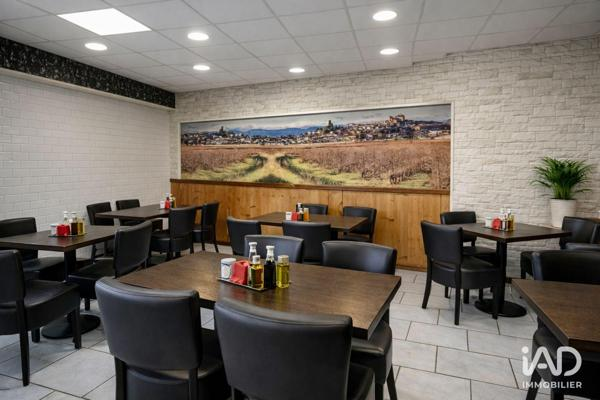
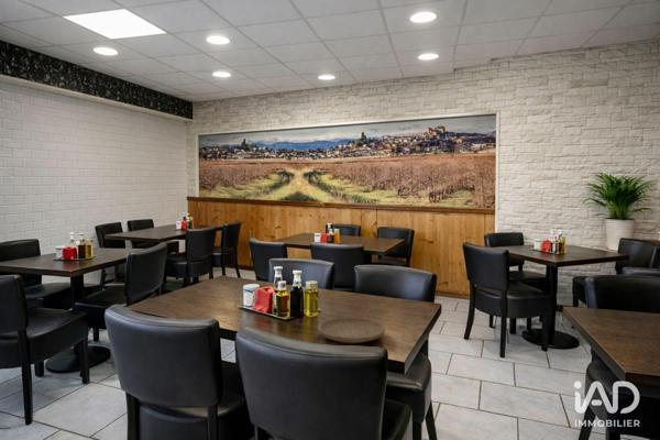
+ plate [317,316,386,344]
